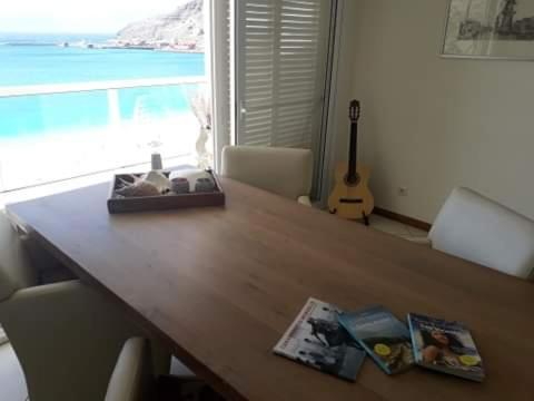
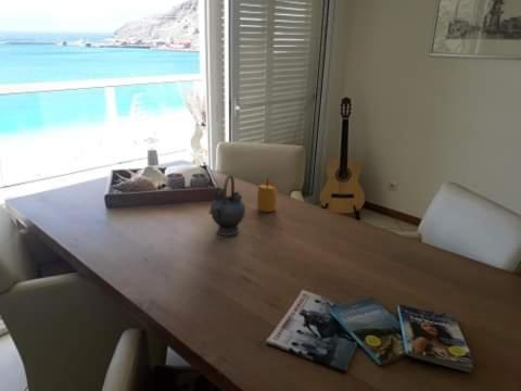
+ candle [256,176,278,213]
+ teapot [208,174,246,237]
